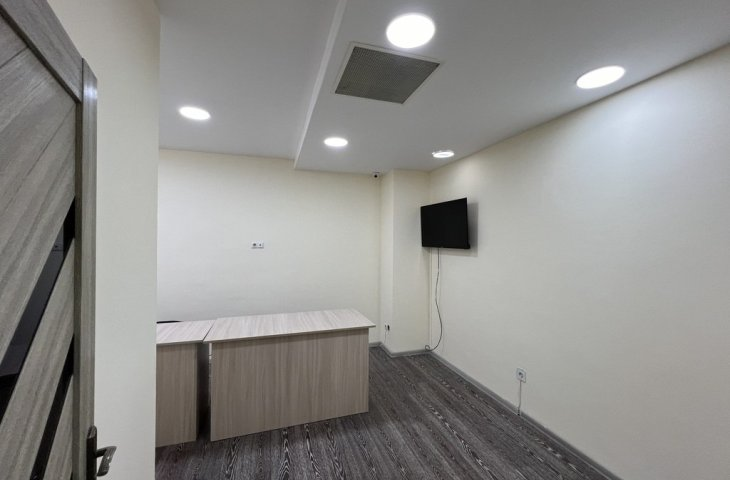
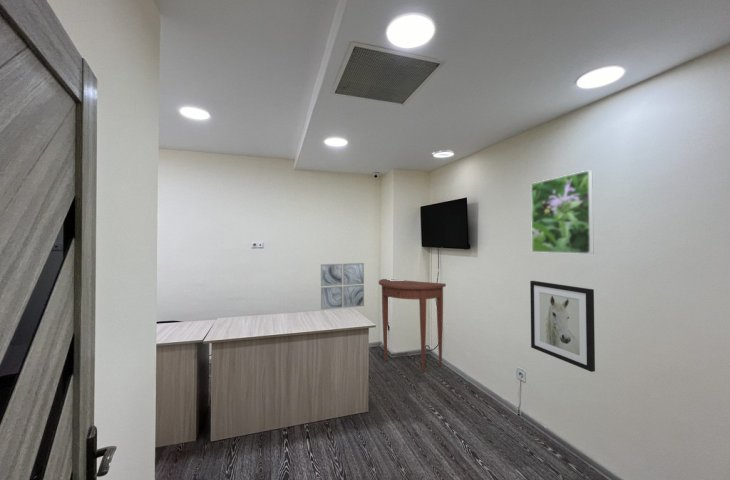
+ wall art [320,262,365,310]
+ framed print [530,169,594,255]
+ wall art [529,280,596,373]
+ console table [378,278,447,373]
